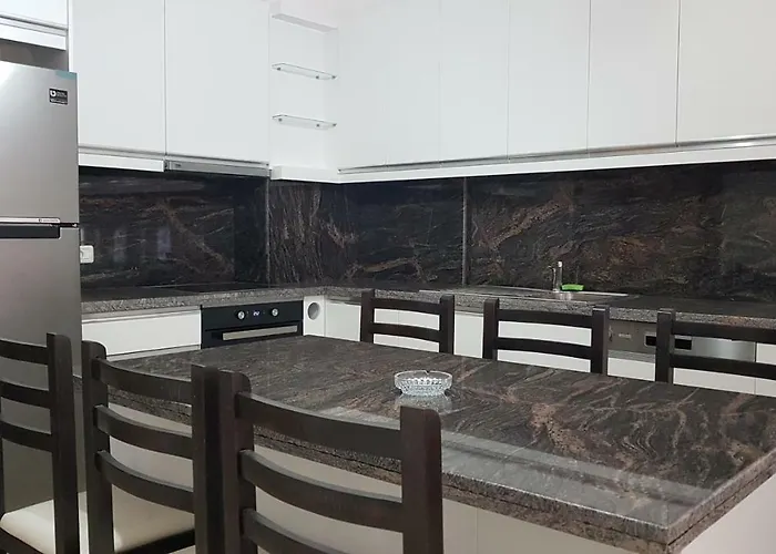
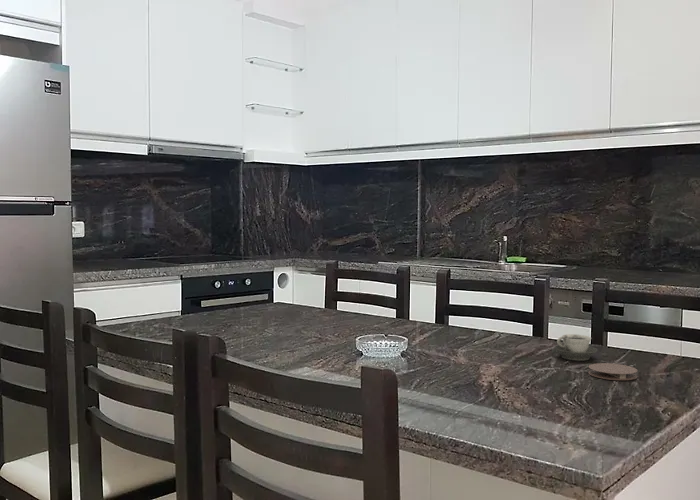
+ coaster [588,362,638,381]
+ cup [553,333,599,362]
